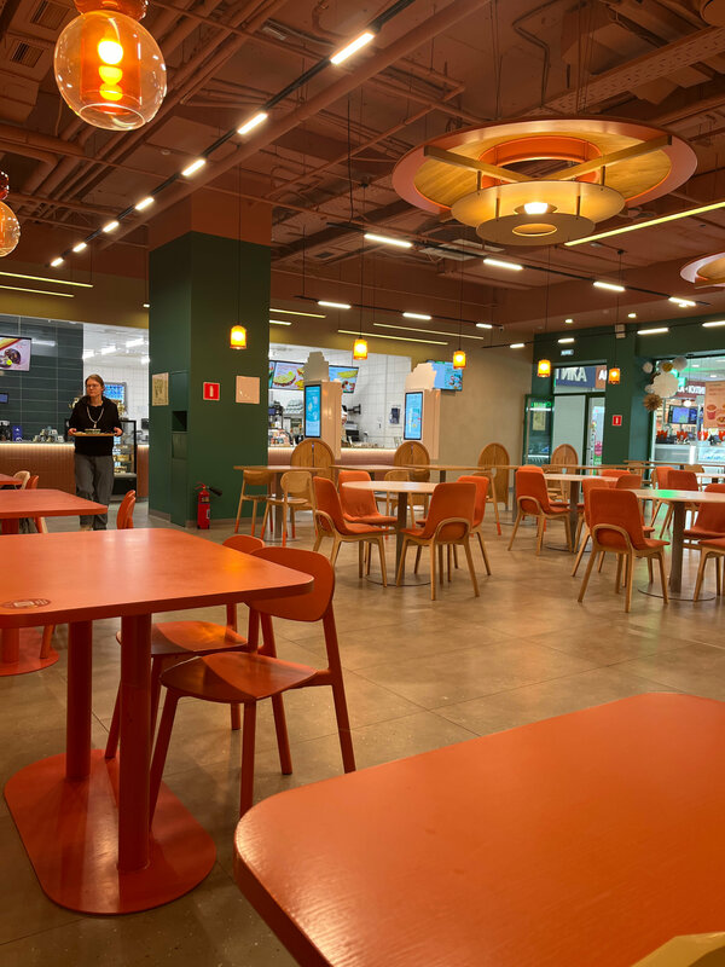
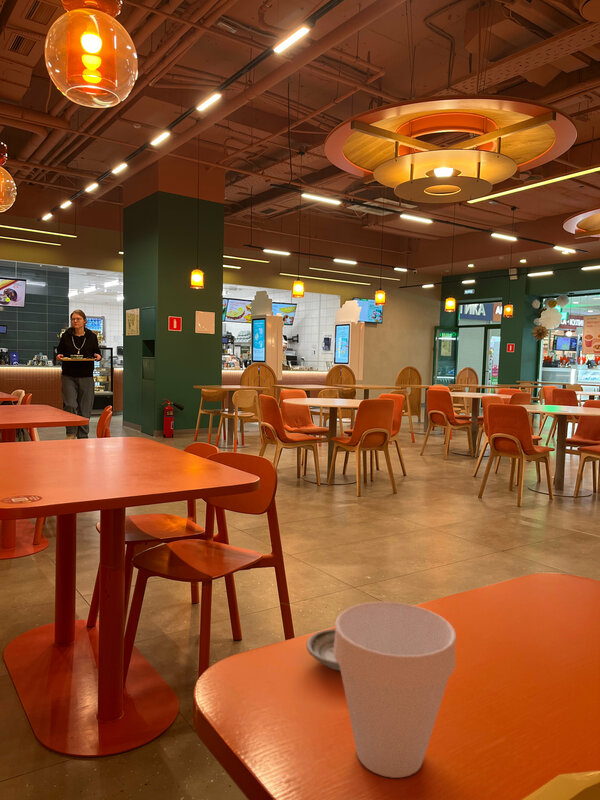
+ cup [333,601,457,778]
+ saucer [305,628,341,672]
